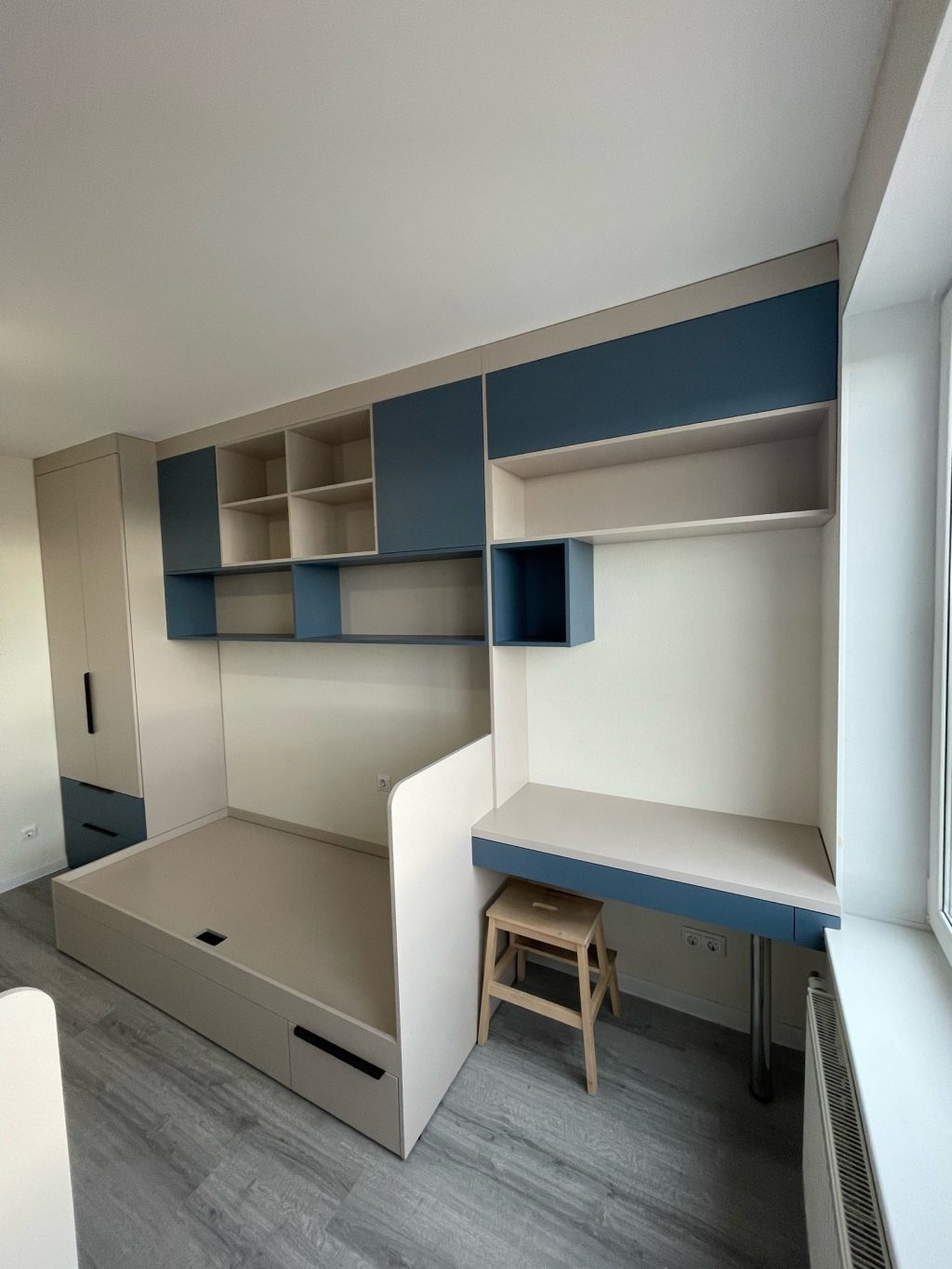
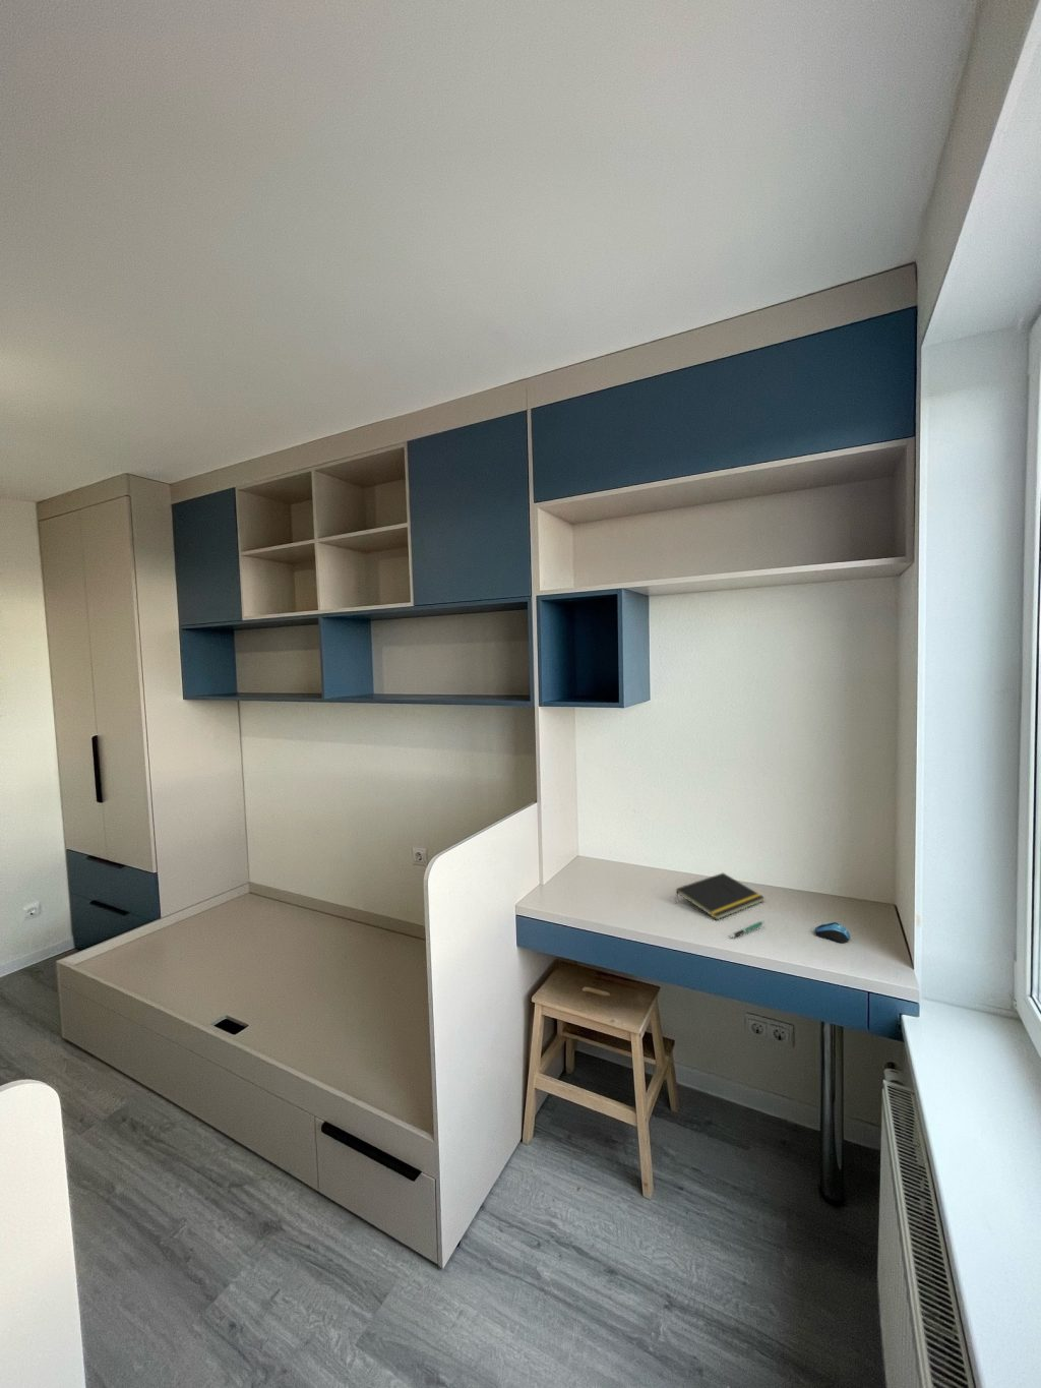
+ notepad [674,872,765,921]
+ computer mouse [815,921,851,944]
+ pen [729,920,765,938]
